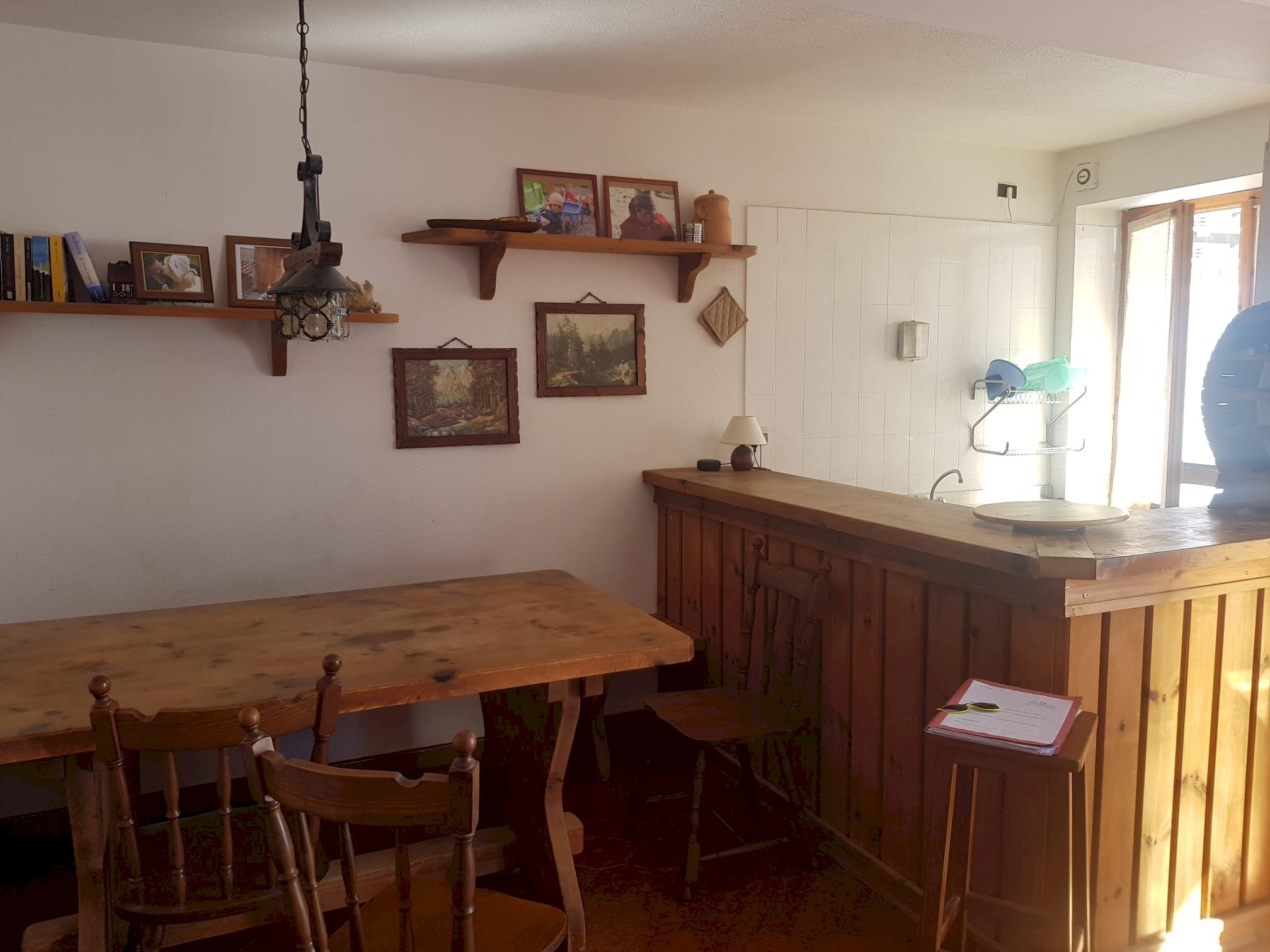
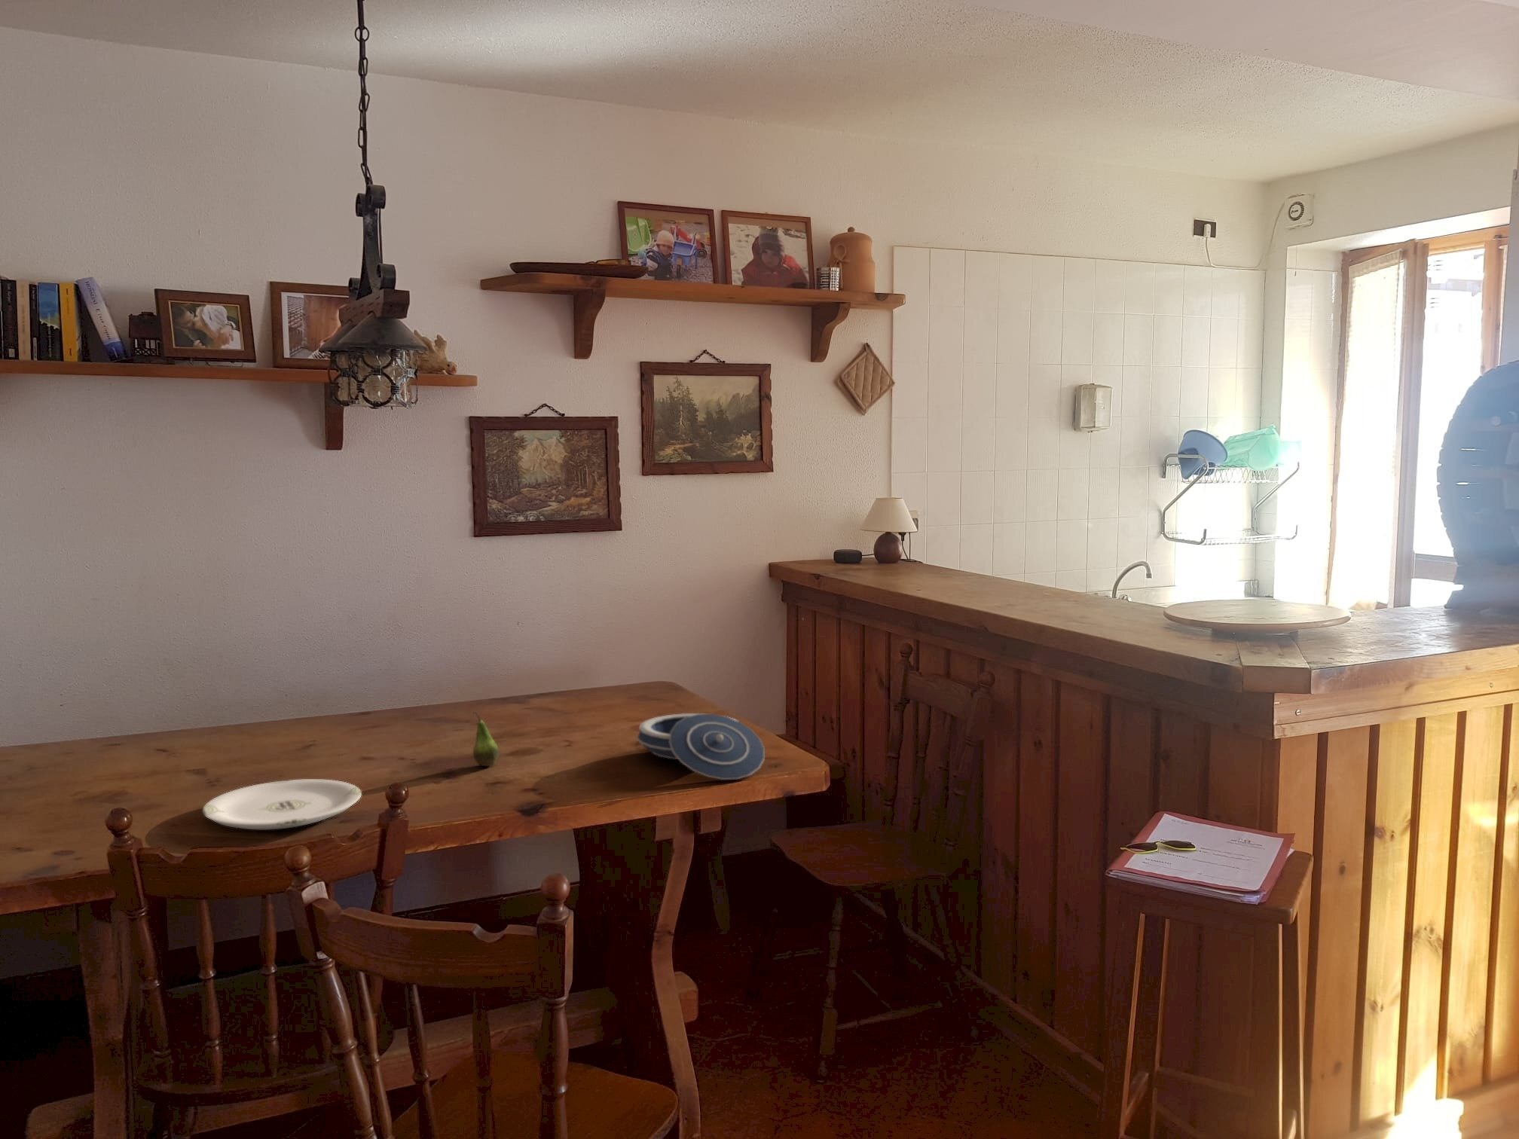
+ fruit [472,711,500,767]
+ bowl [636,713,765,780]
+ plate [201,778,362,830]
